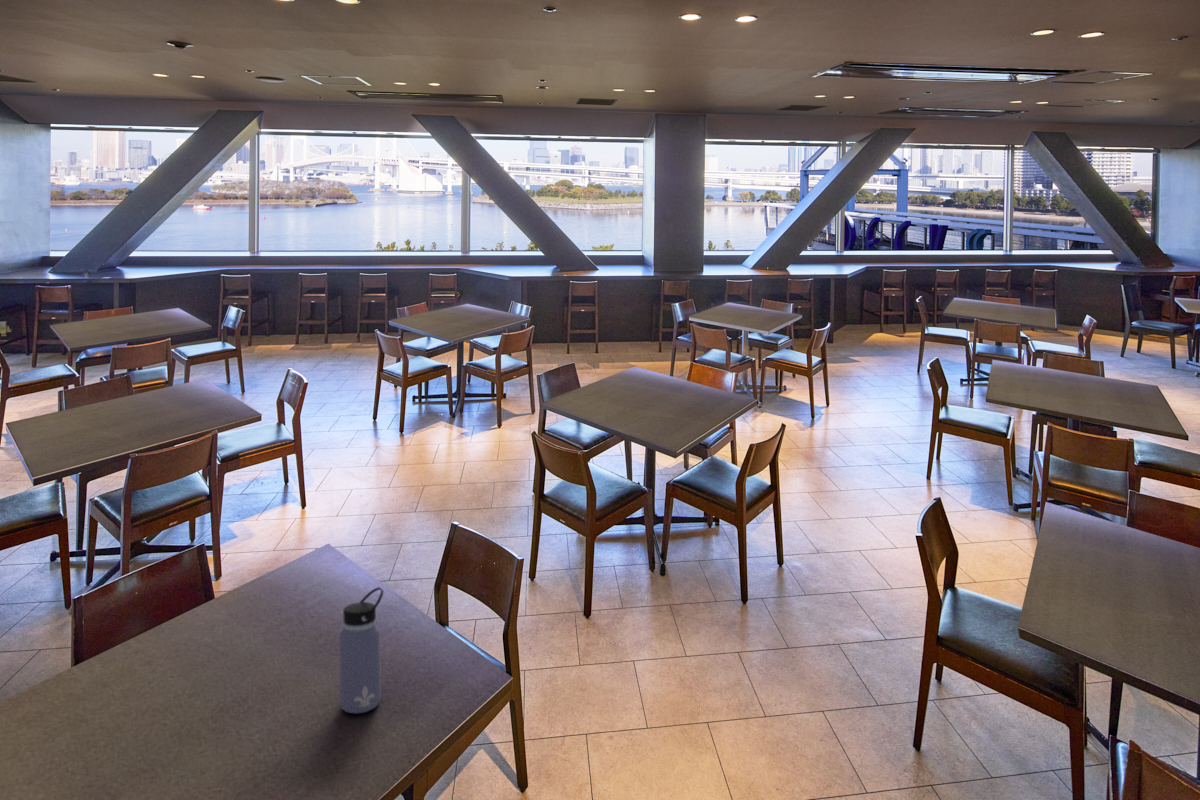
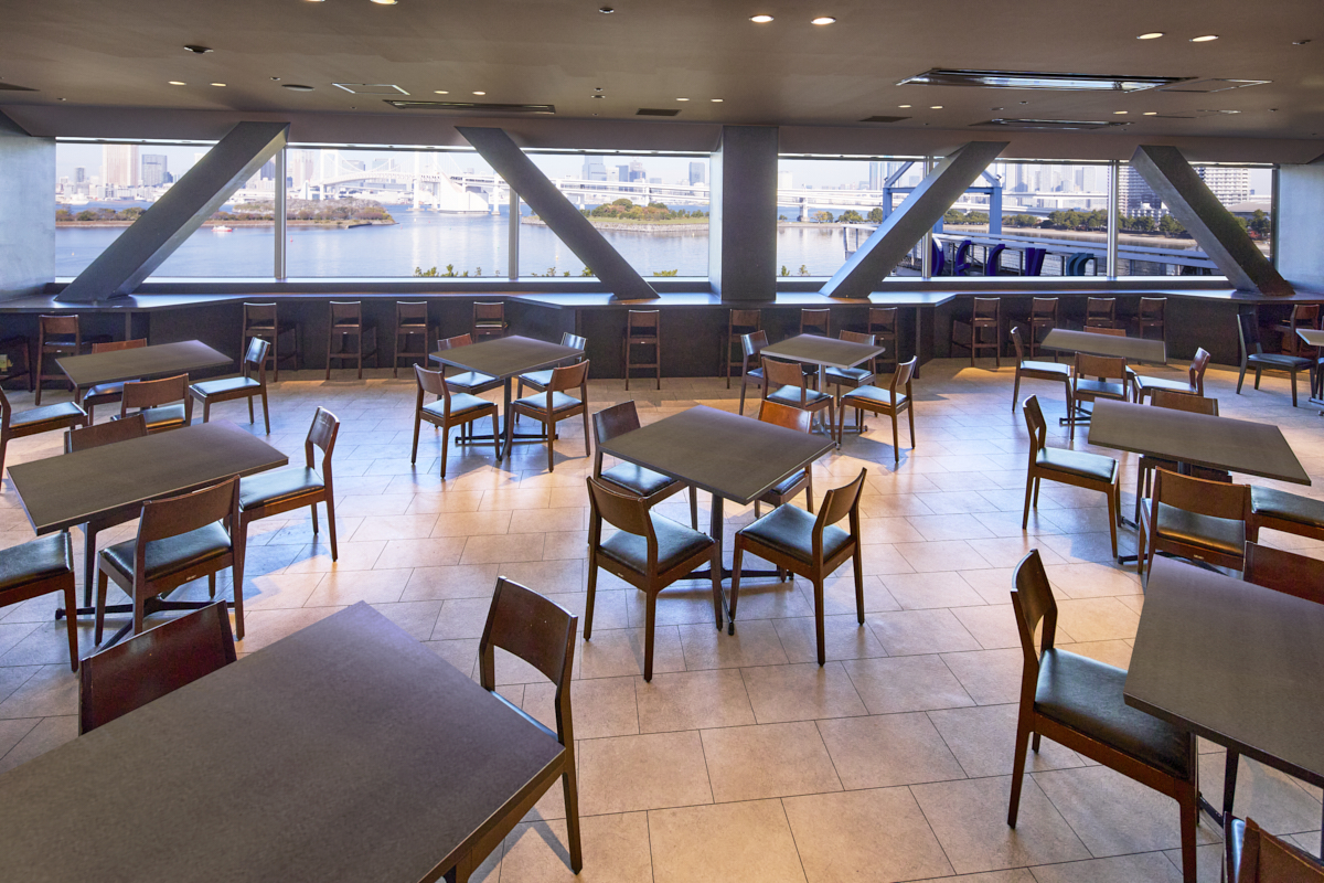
- water bottle [338,586,384,714]
